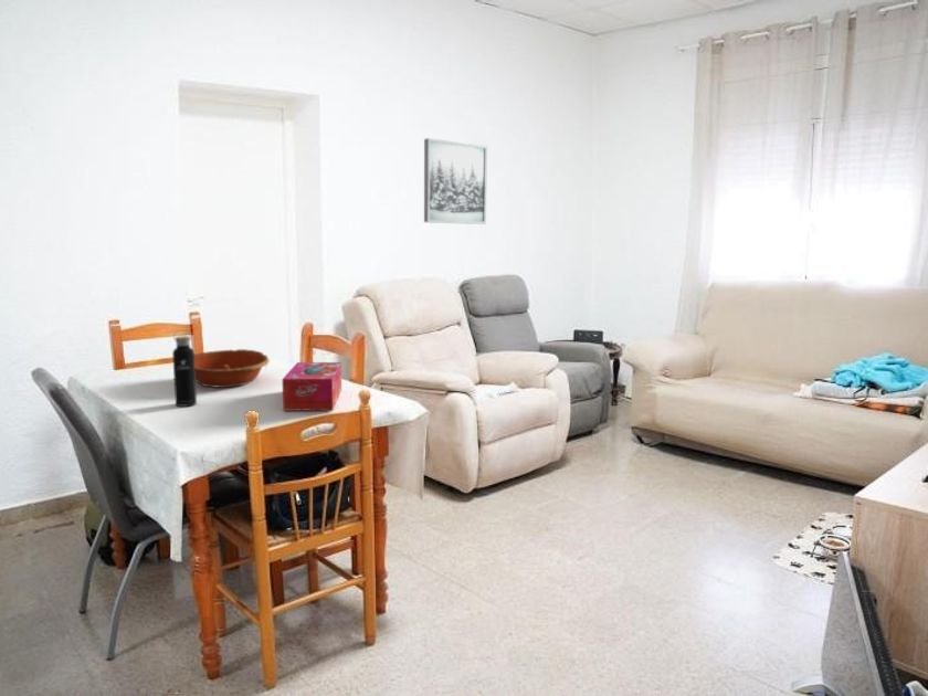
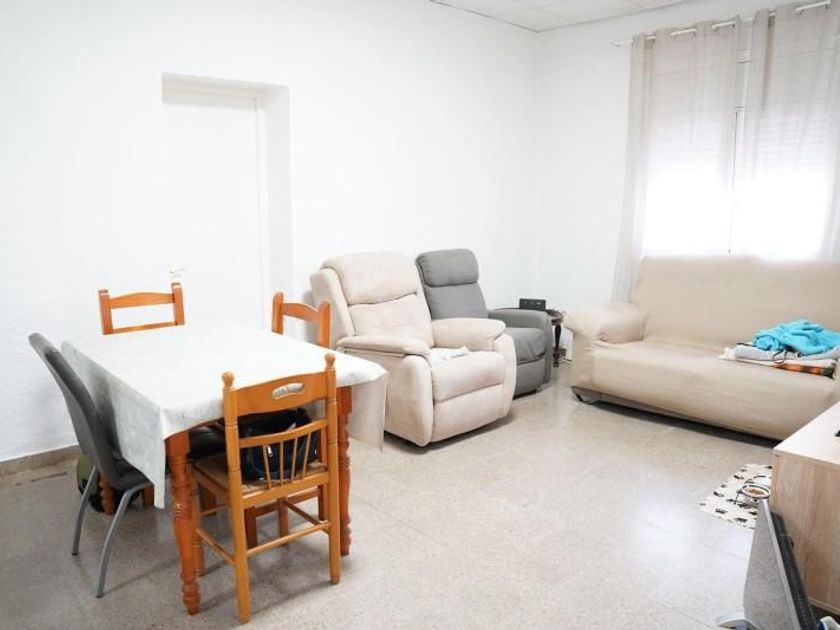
- tissue box [281,361,342,412]
- water bottle [171,329,198,408]
- bowl [194,348,271,388]
- wall art [423,137,488,225]
